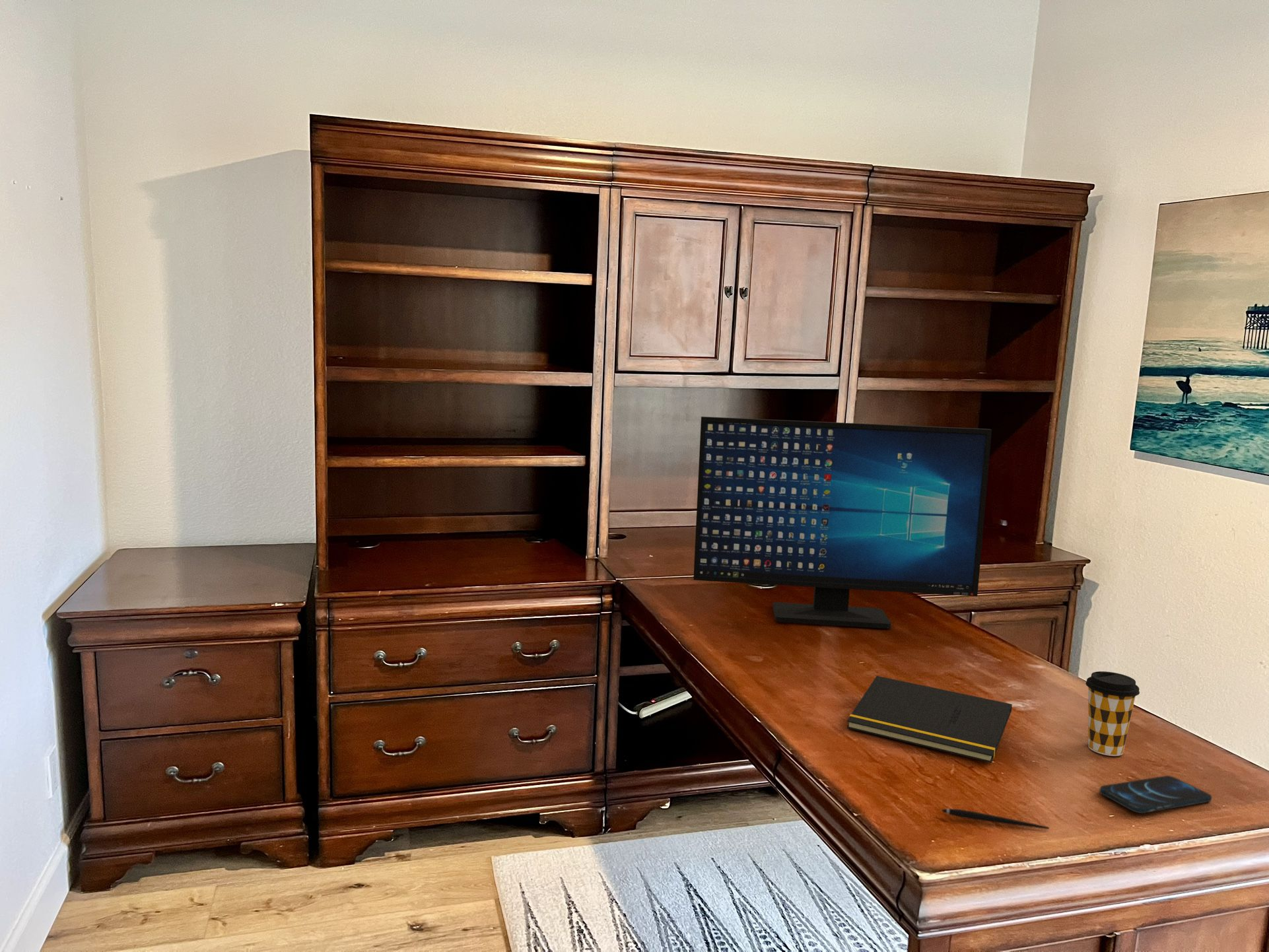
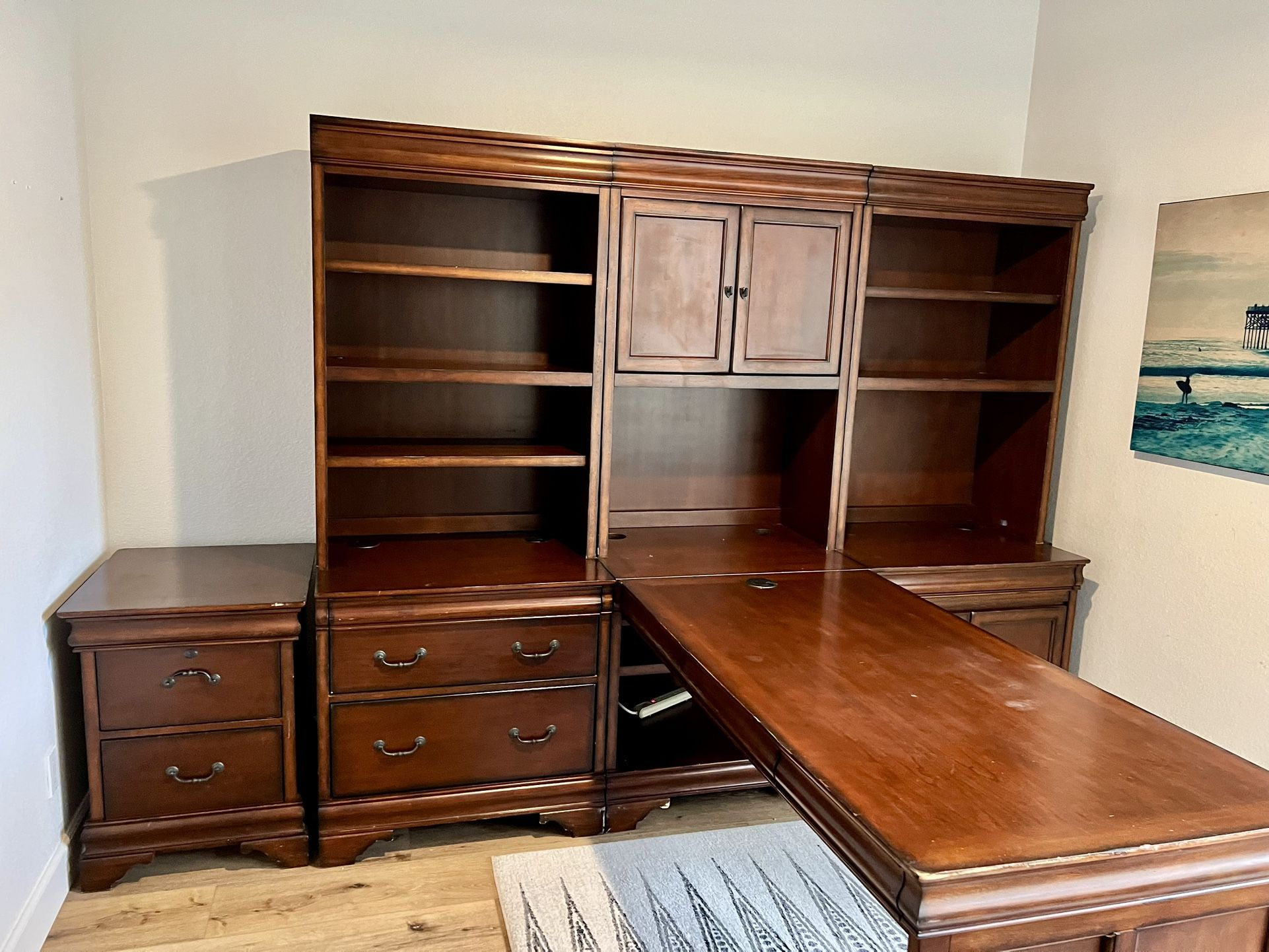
- computer monitor [693,416,992,629]
- notepad [846,675,1013,763]
- smartphone [1099,775,1213,814]
- pen [942,808,1050,830]
- coffee cup [1085,671,1140,757]
